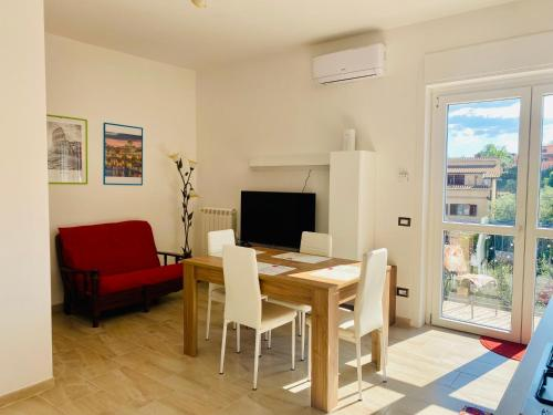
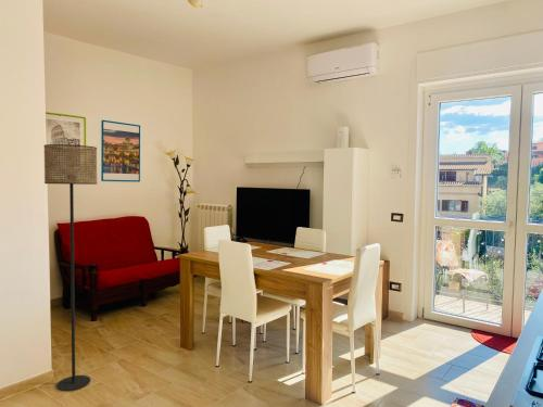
+ floor lamp [42,143,98,392]
